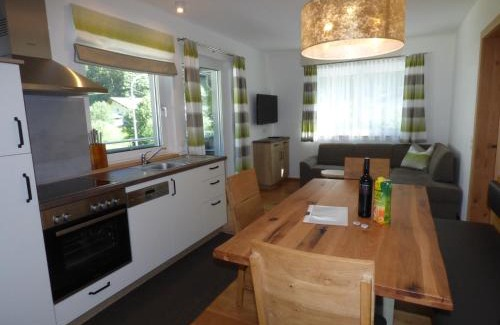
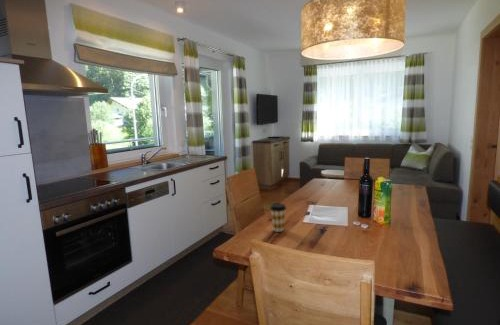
+ coffee cup [269,202,287,233]
